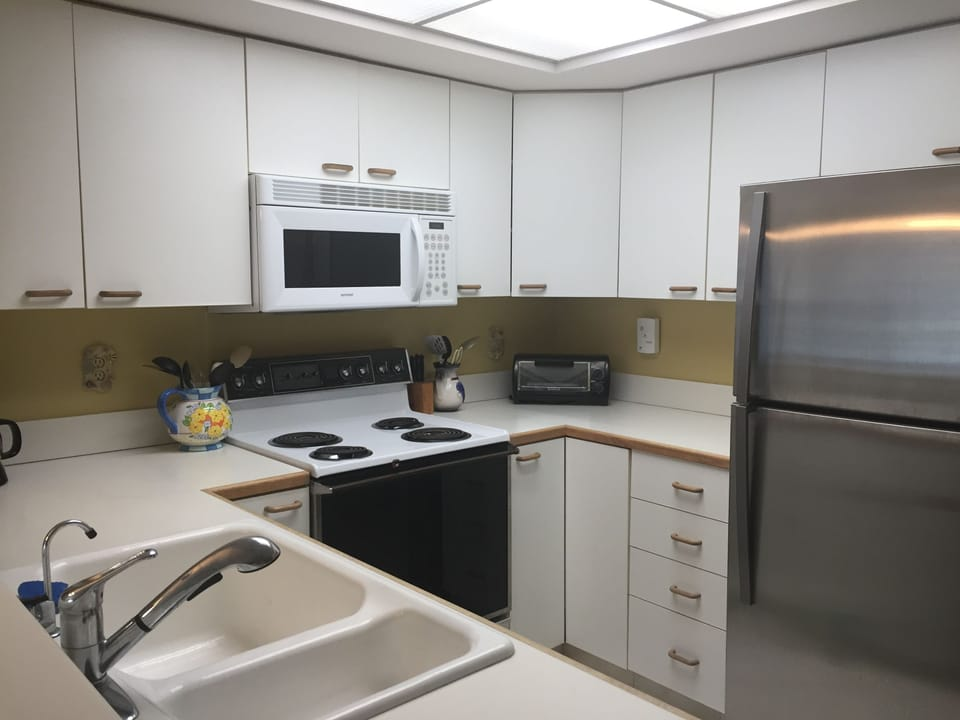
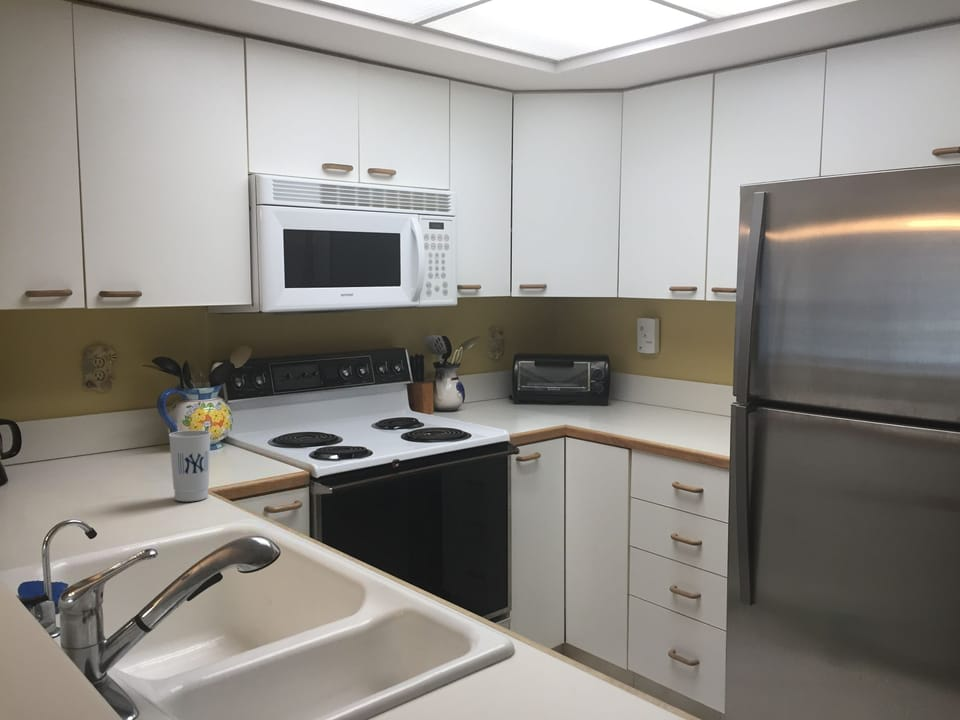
+ cup [168,429,212,502]
